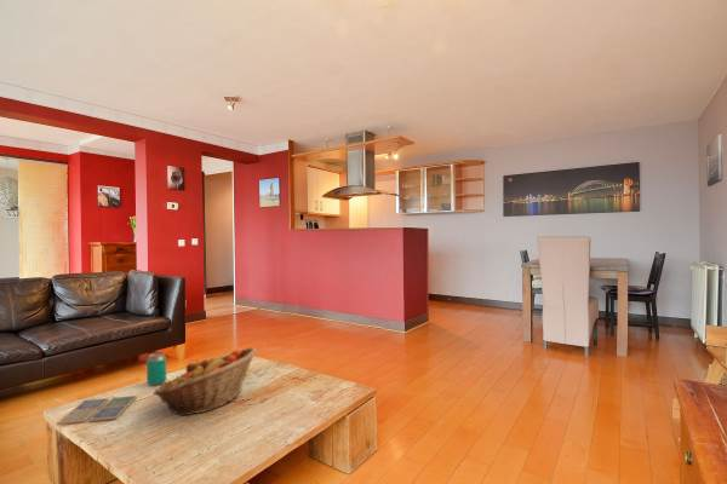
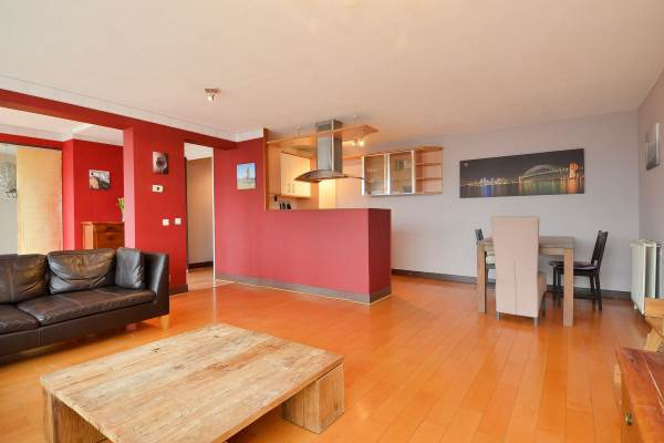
- drink coaster [56,394,138,426]
- beverage can [145,351,167,387]
- fruit basket [153,346,257,417]
